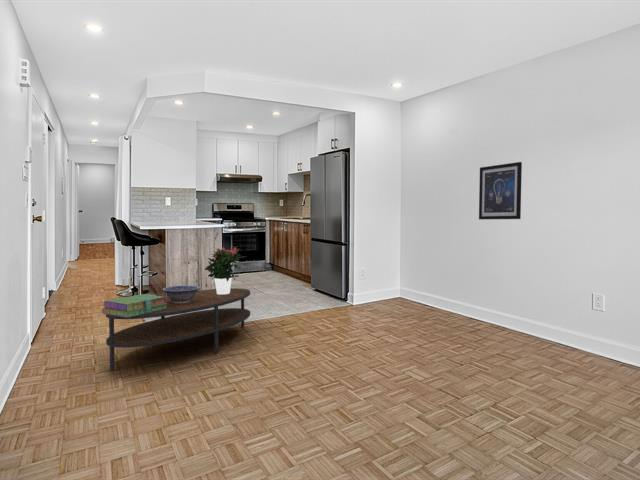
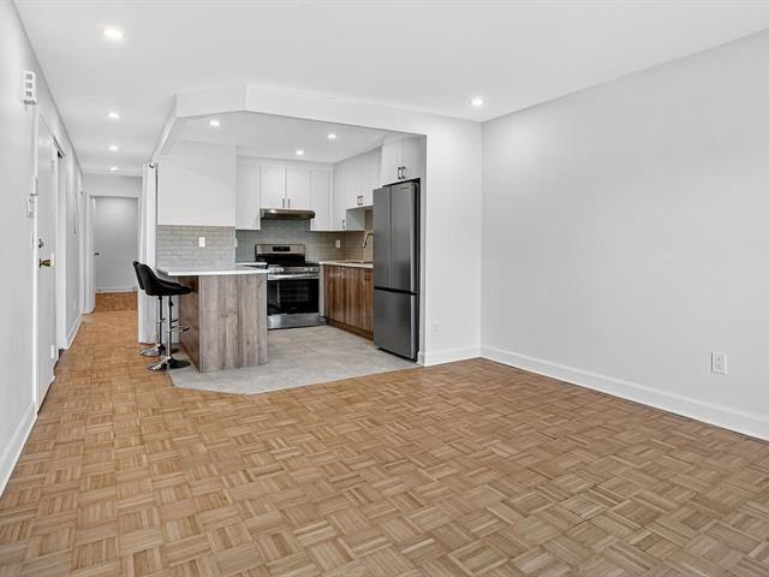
- wall art [478,161,523,220]
- coffee table [105,287,251,372]
- stack of books [101,293,167,318]
- decorative bowl [161,285,201,303]
- potted flower [204,246,245,294]
